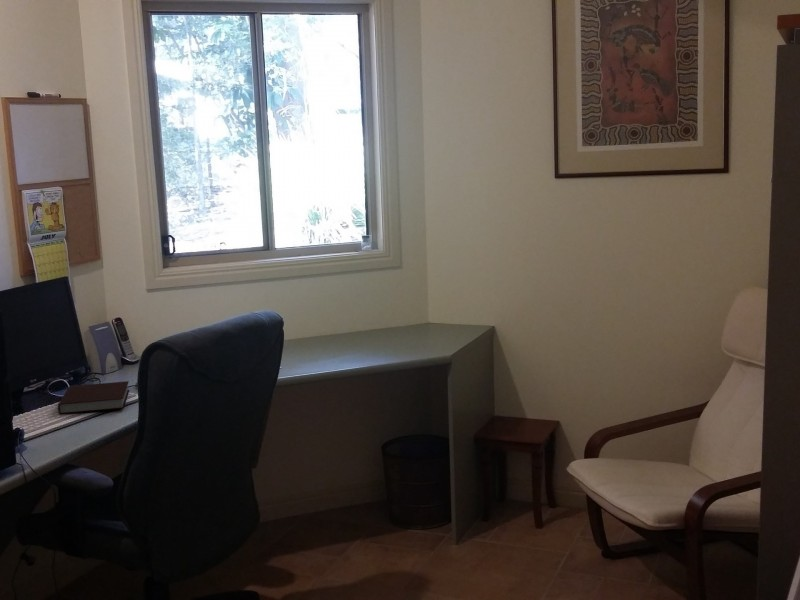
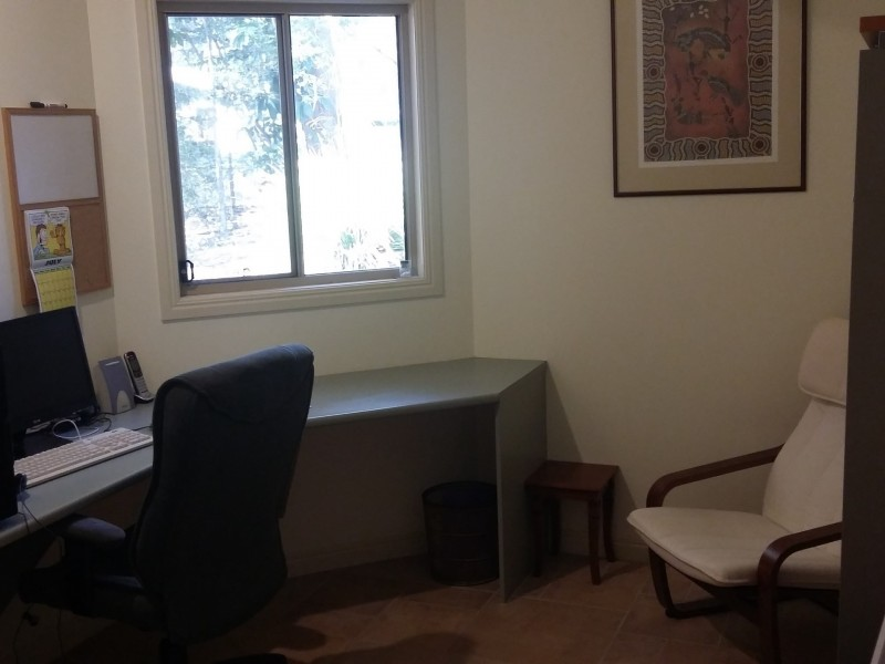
- notebook [57,380,130,415]
